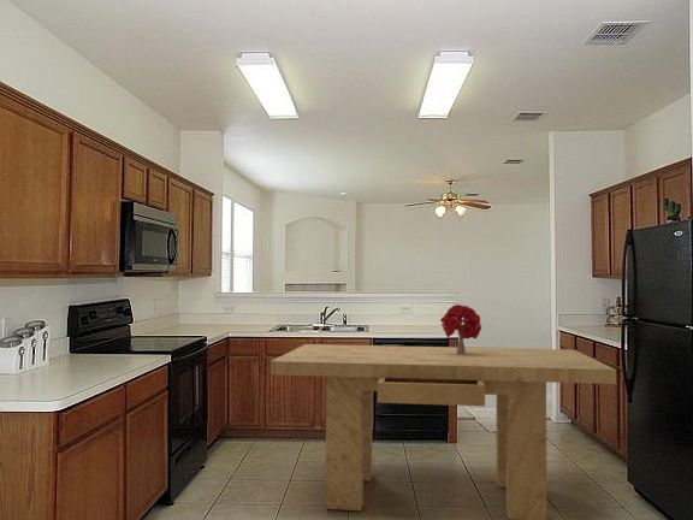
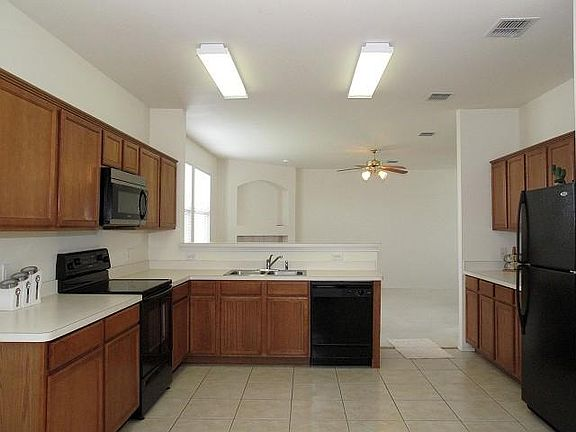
- dining table [270,343,617,520]
- bouquet [439,303,482,354]
